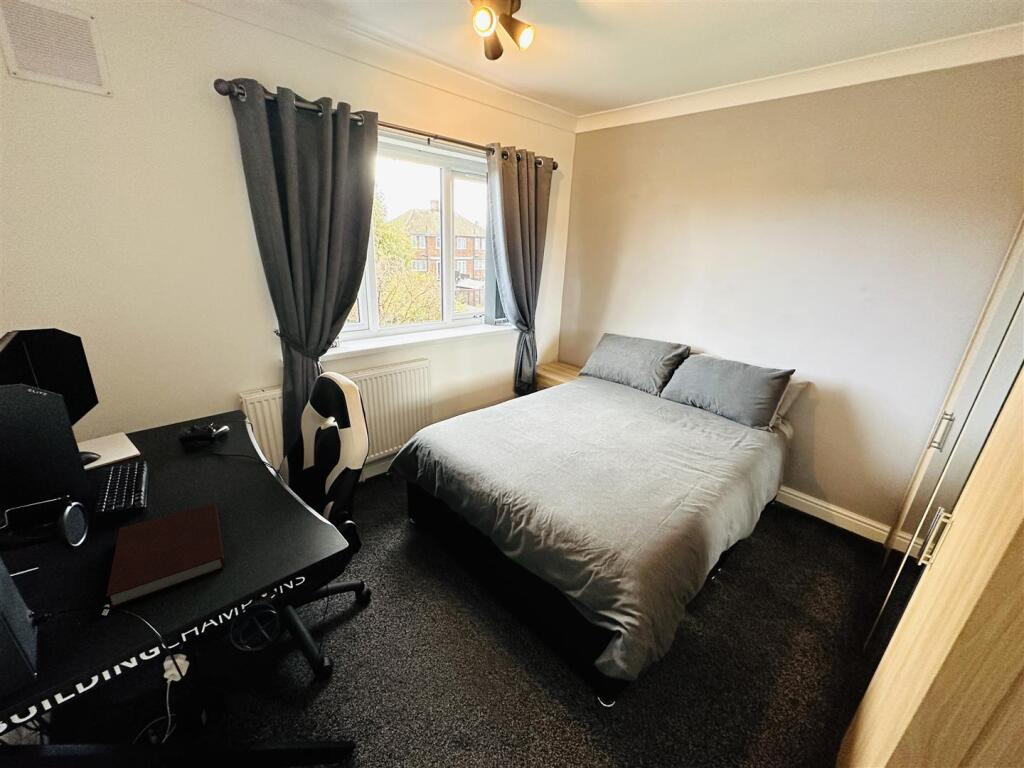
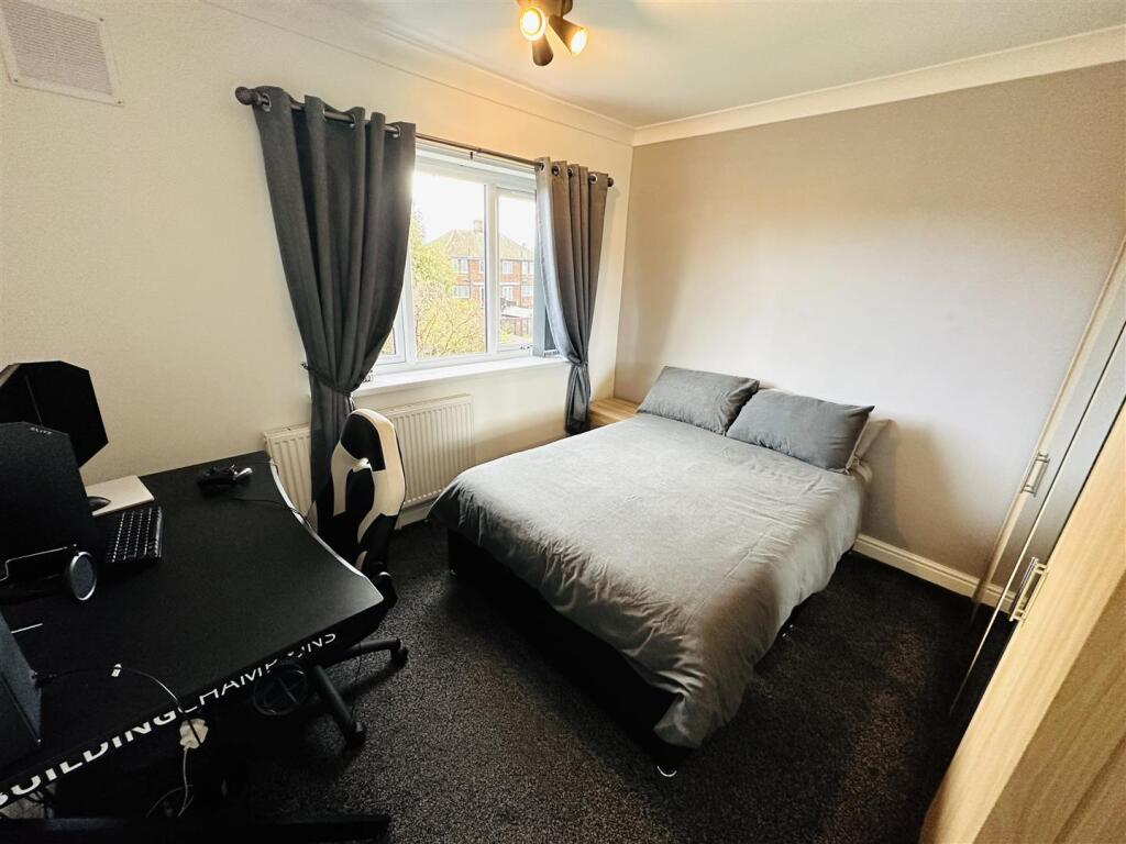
- notebook [105,502,226,609]
